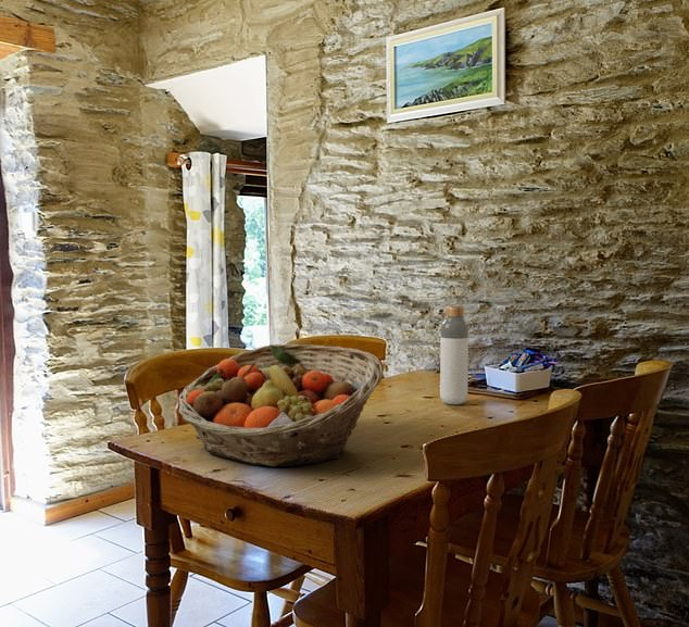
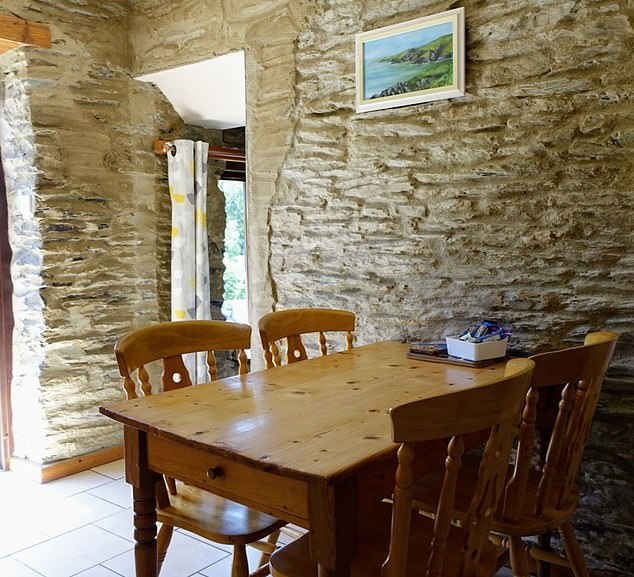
- fruit basket [177,343,384,467]
- bottle [439,304,469,405]
